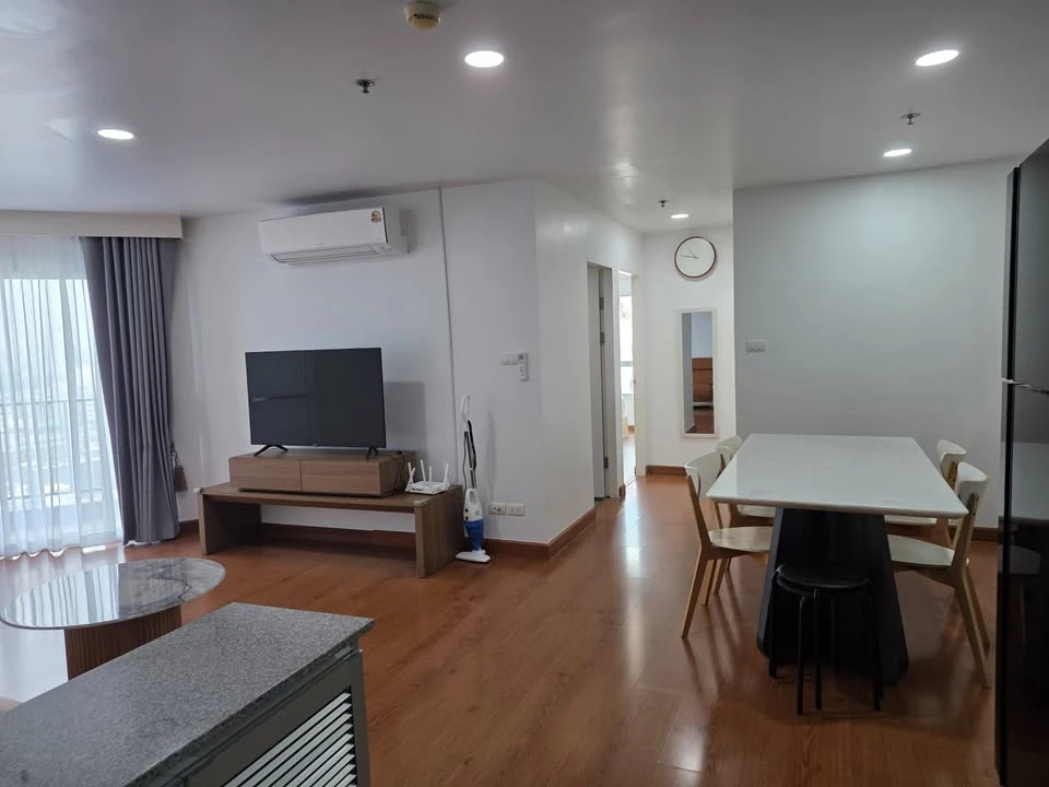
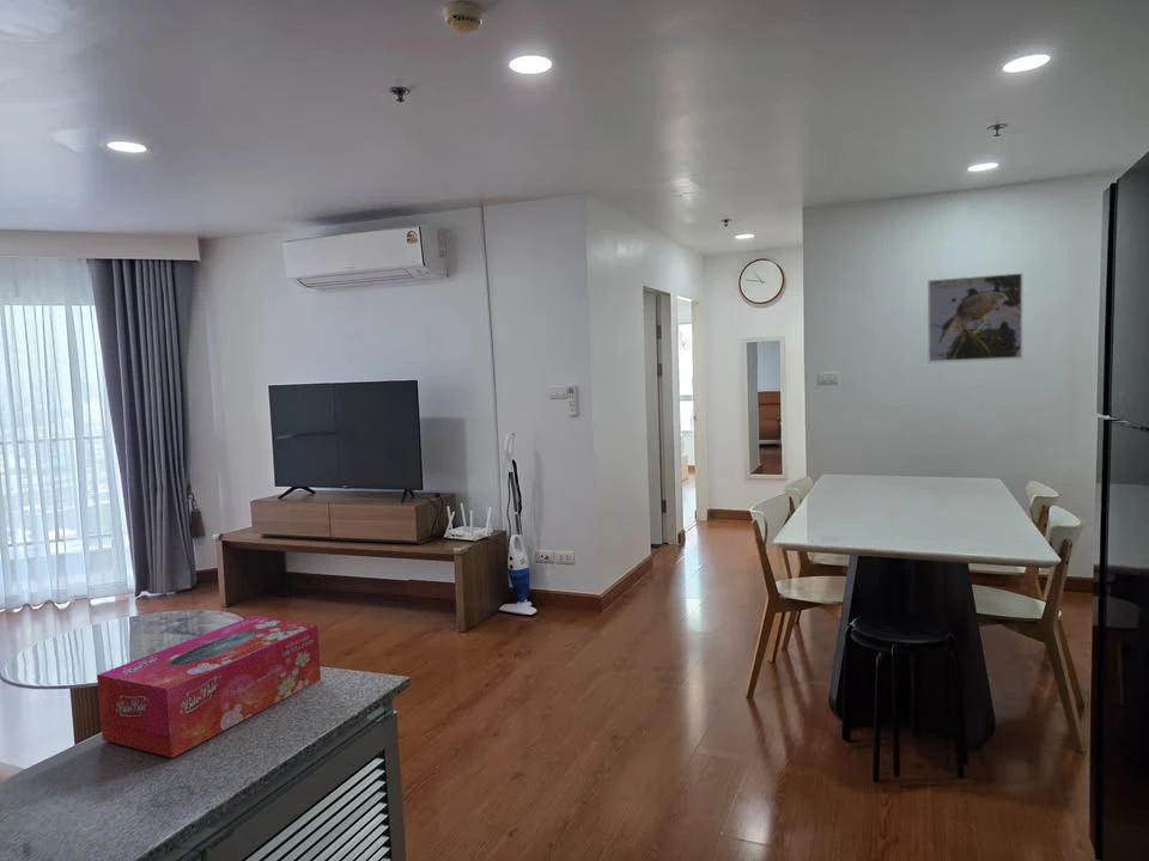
+ tissue box [96,615,322,759]
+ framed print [926,273,1023,365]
